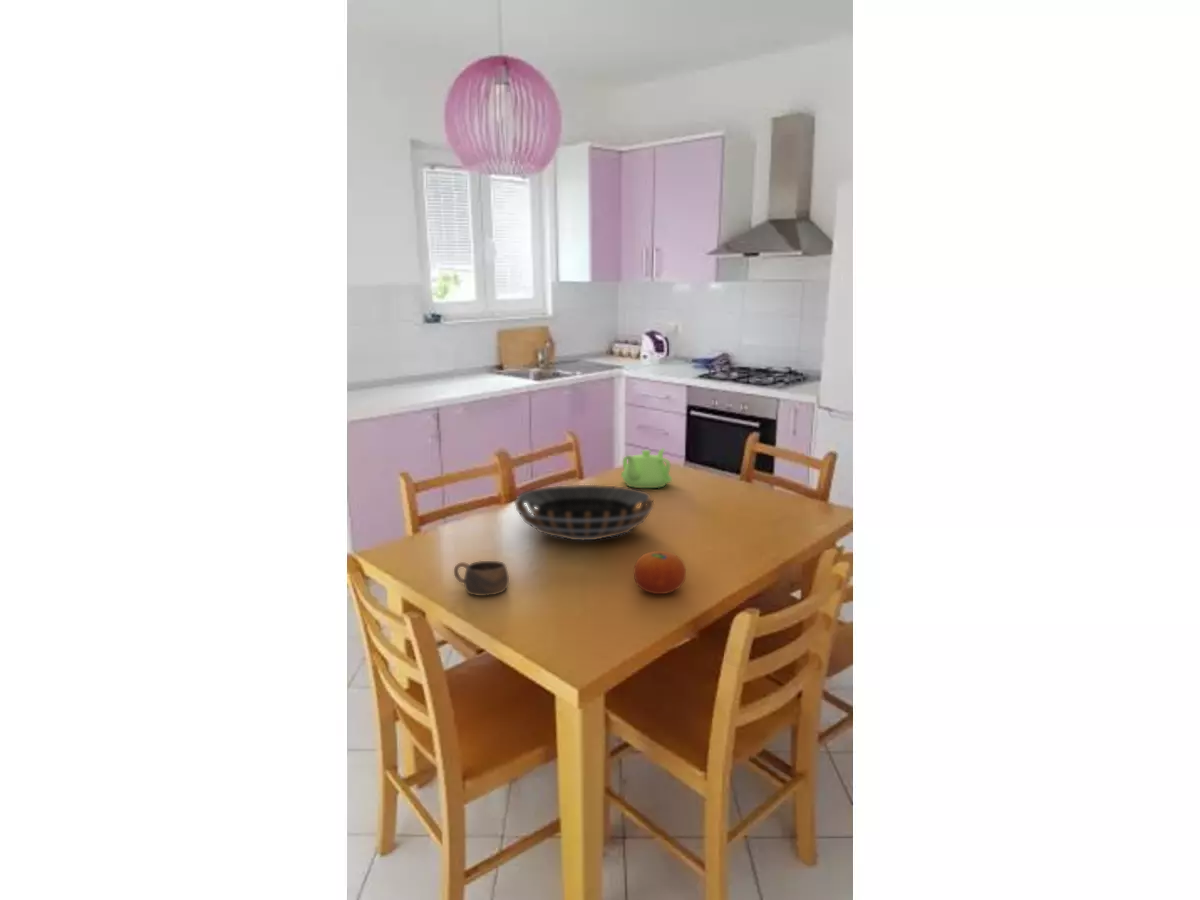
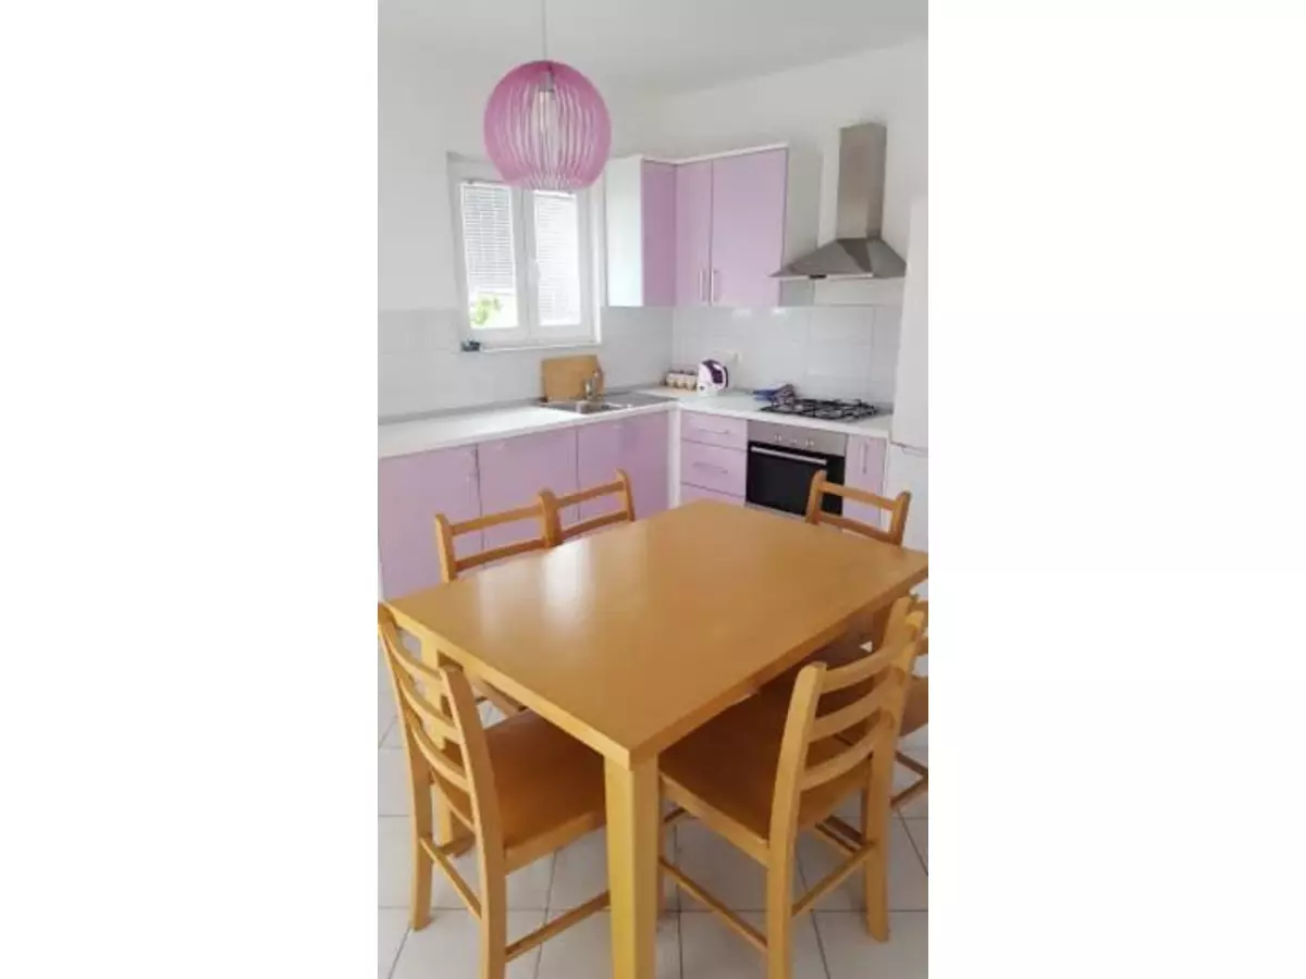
- fruit [633,550,687,595]
- decorative bowl [513,484,655,541]
- teapot [620,447,673,489]
- cup [453,560,510,597]
